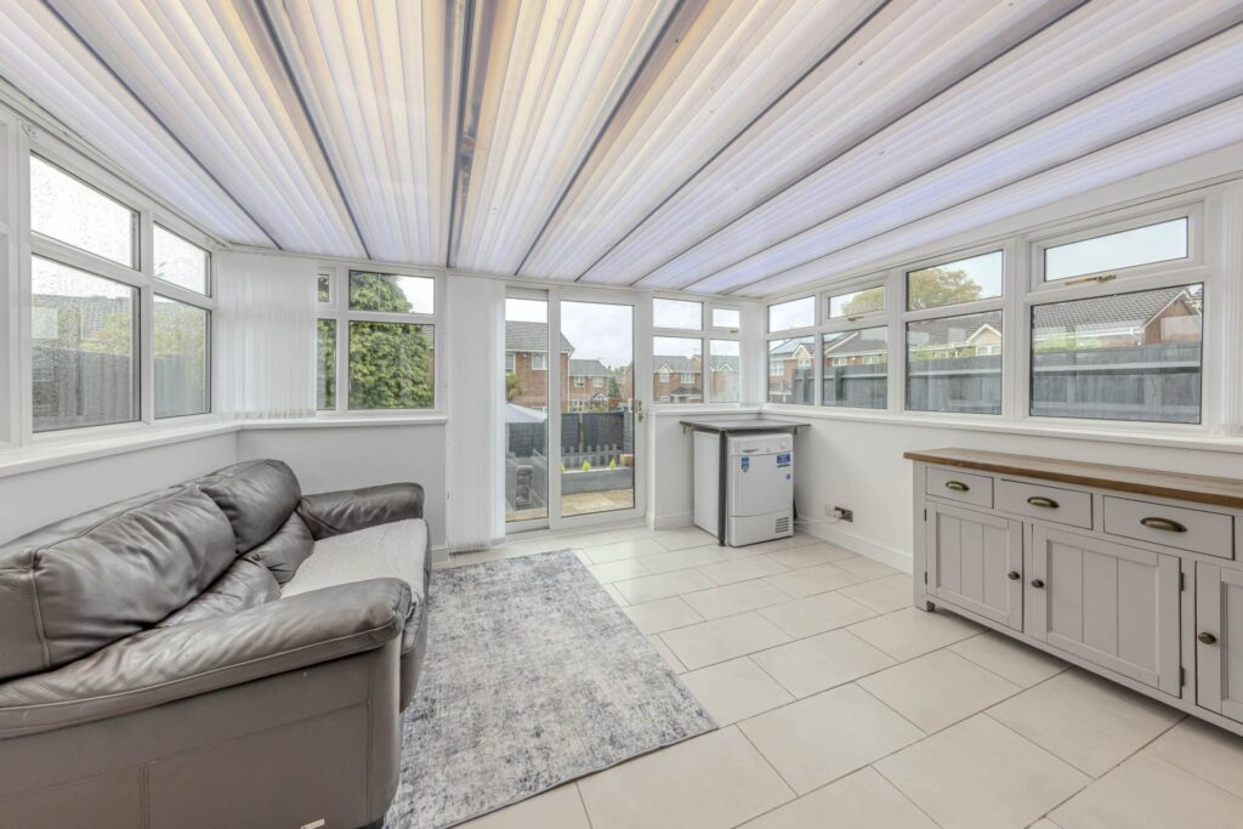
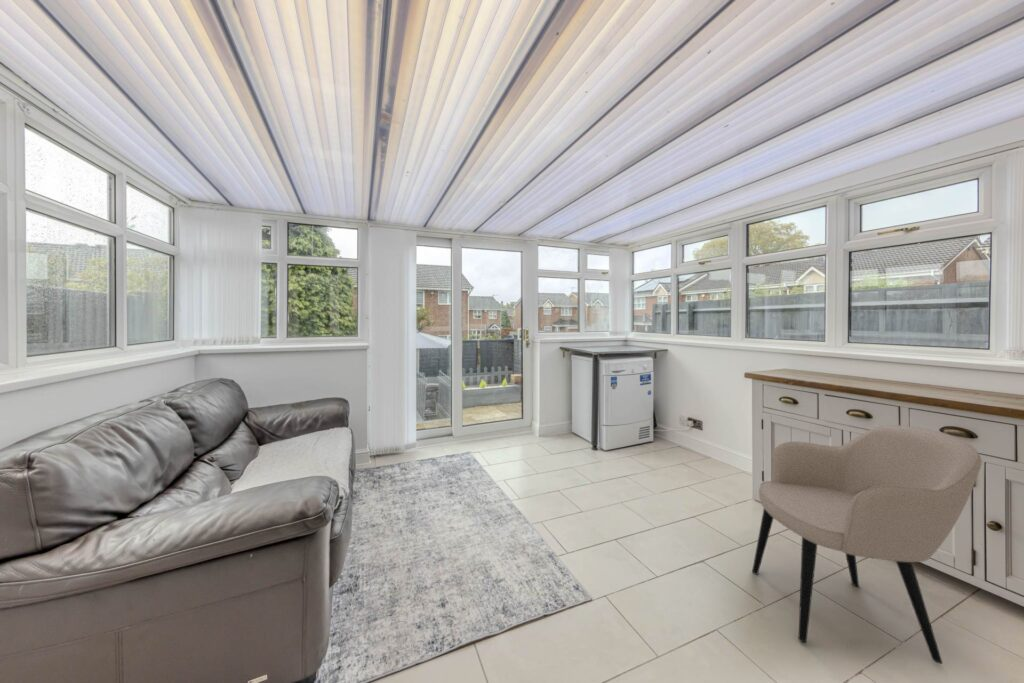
+ armchair [751,424,983,665]
